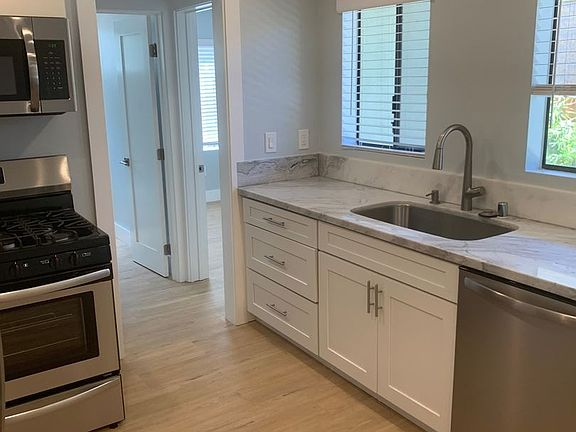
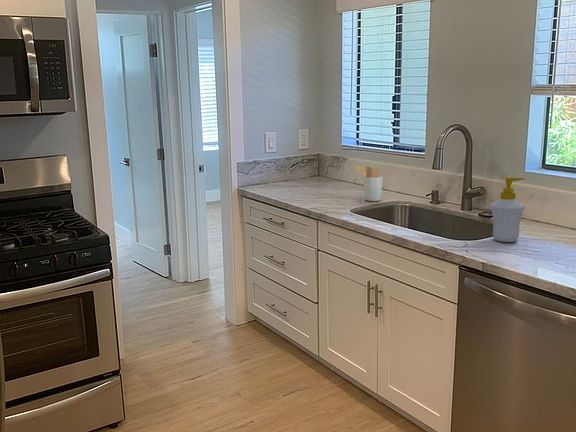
+ soap bottle [489,175,526,243]
+ utensil holder [353,165,384,202]
